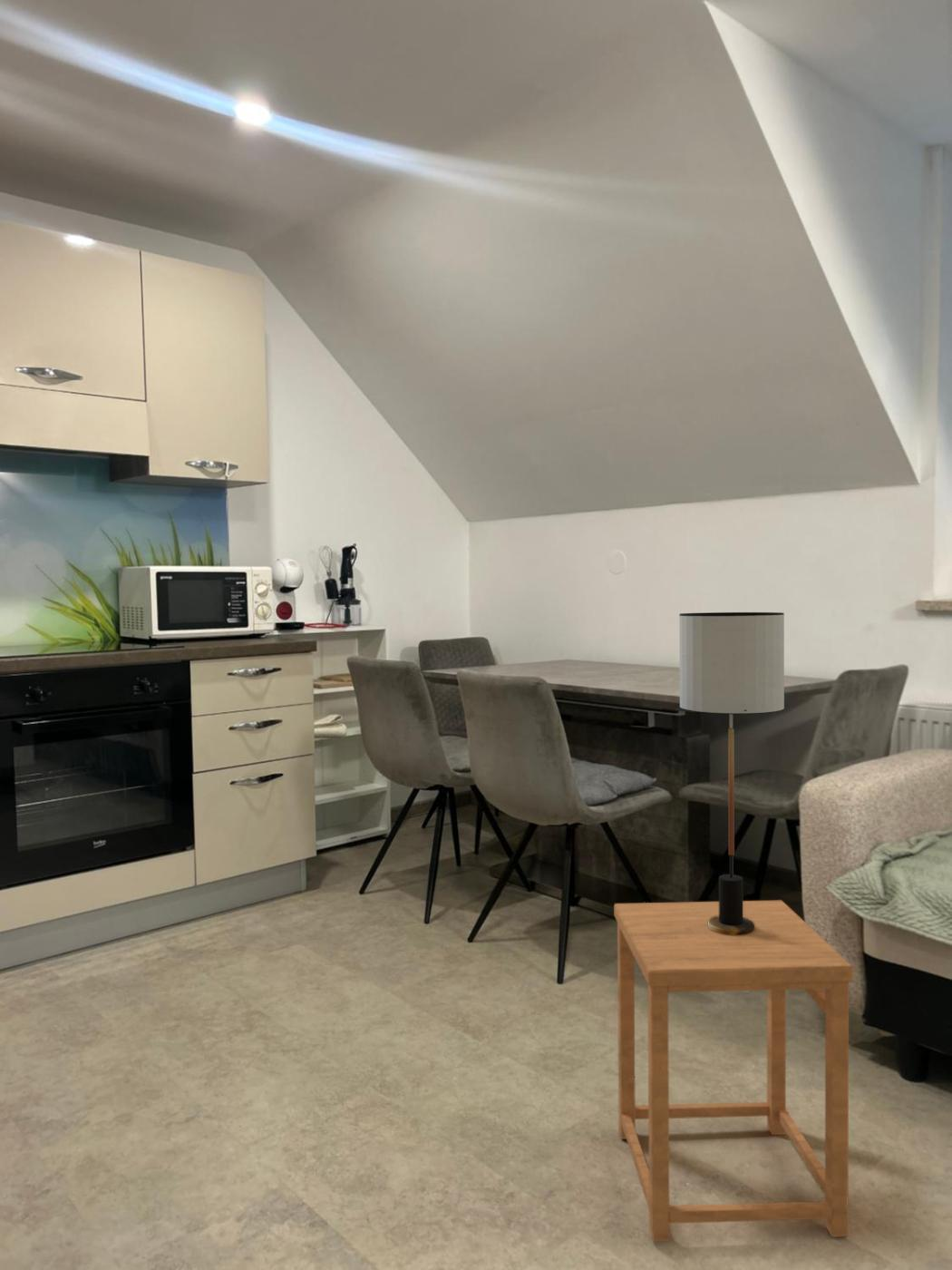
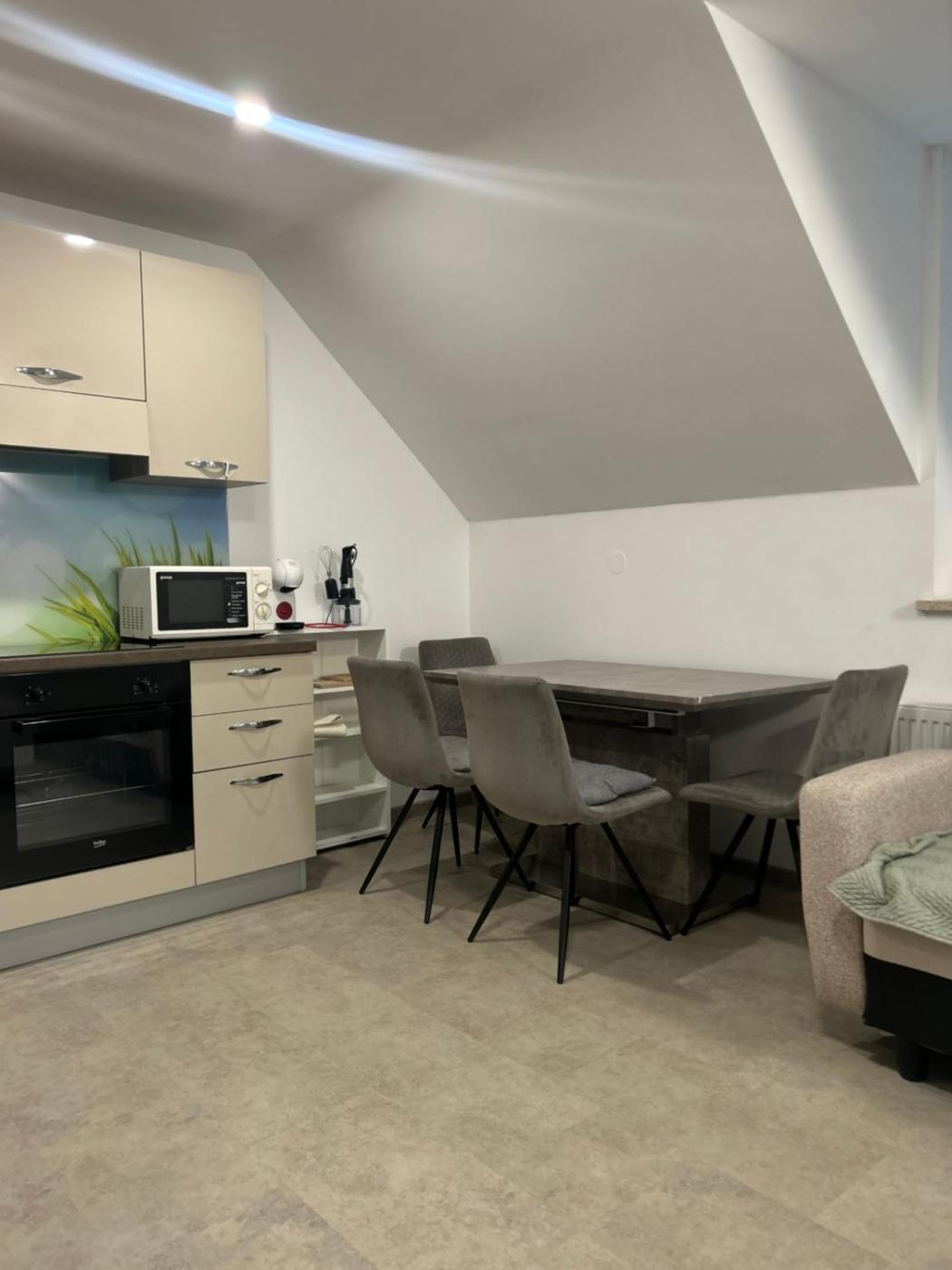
- side table [613,899,855,1243]
- table lamp [678,611,785,935]
